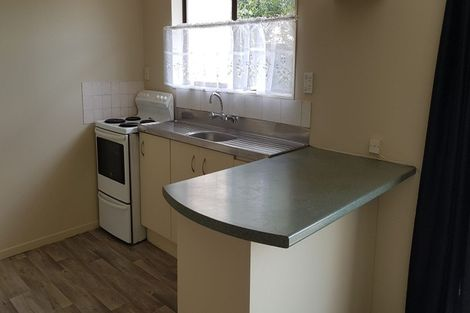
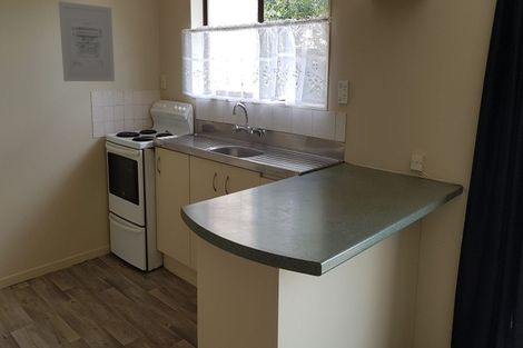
+ wall art [58,0,116,82]
